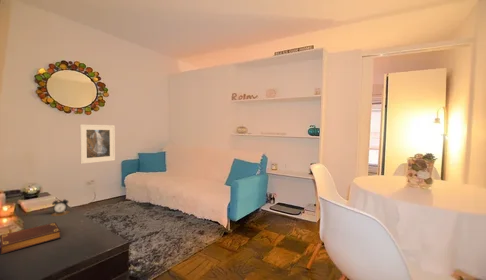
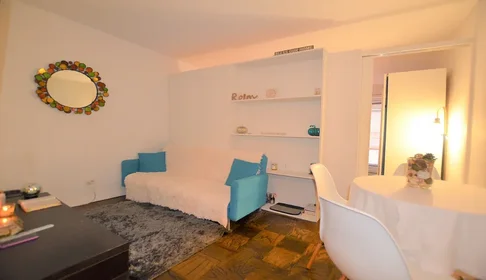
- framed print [79,123,116,165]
- alarm clock [50,197,70,217]
- book [0,222,62,255]
